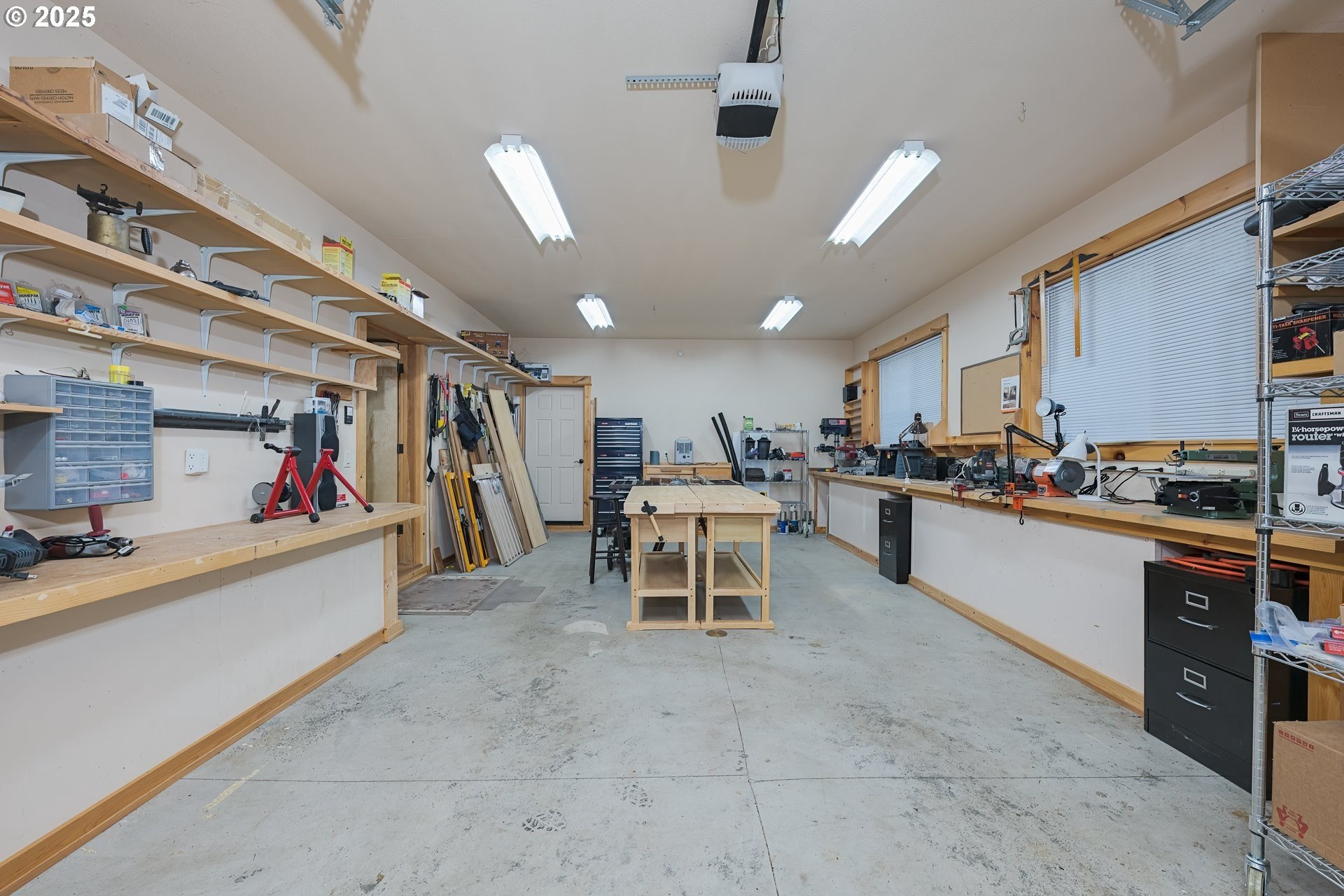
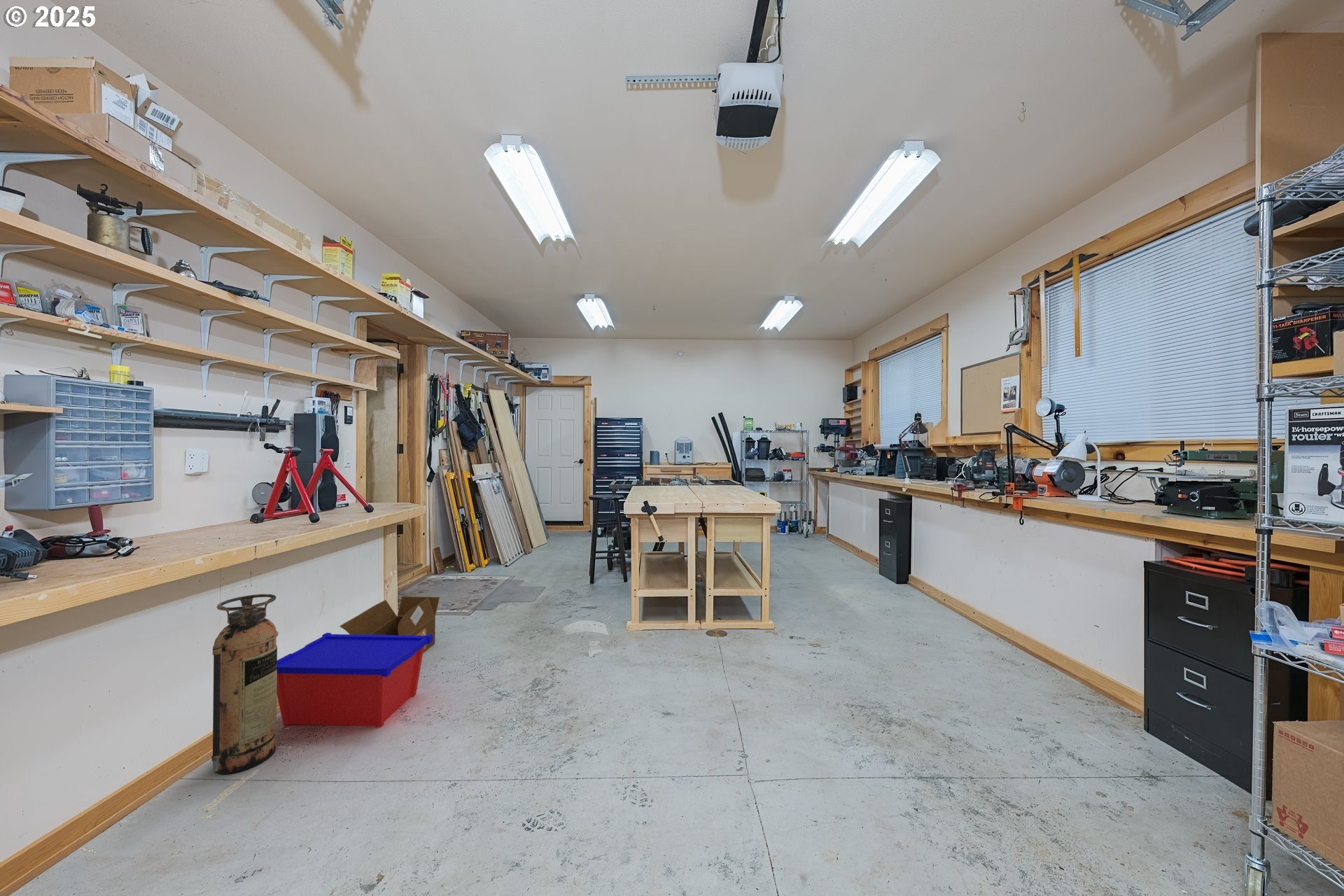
+ cardboard box [339,596,440,654]
+ storage bin [276,632,433,728]
+ fire extinguisher [211,594,279,775]
